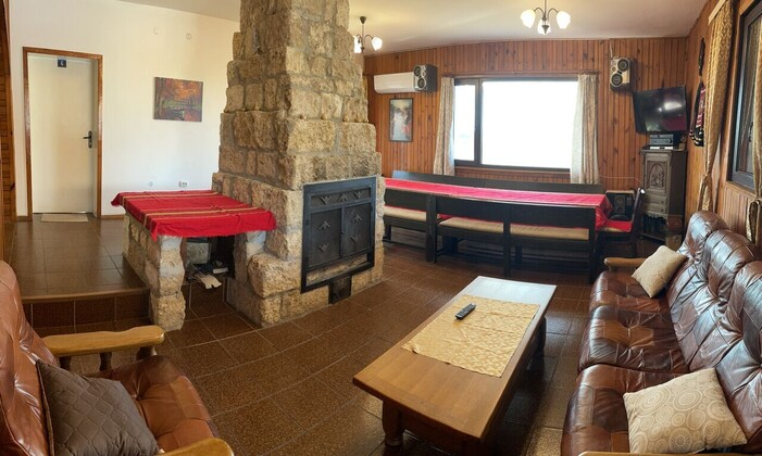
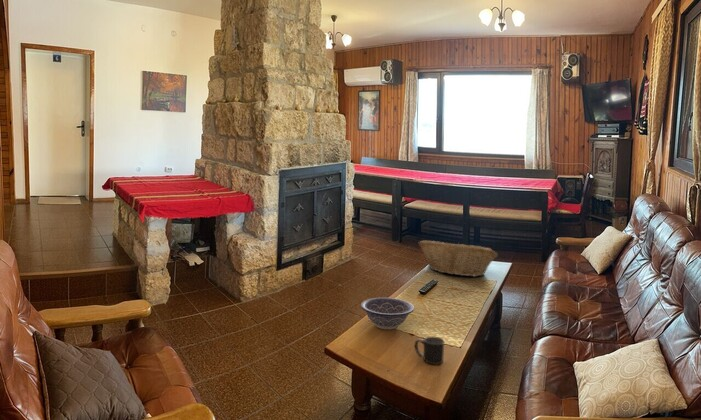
+ mug [413,335,445,365]
+ decorative bowl [360,297,415,330]
+ fruit basket [417,240,499,278]
